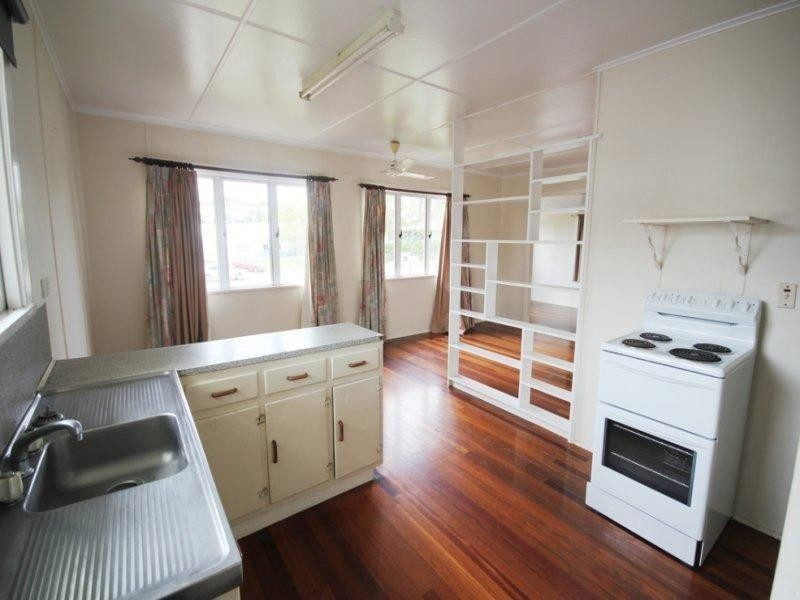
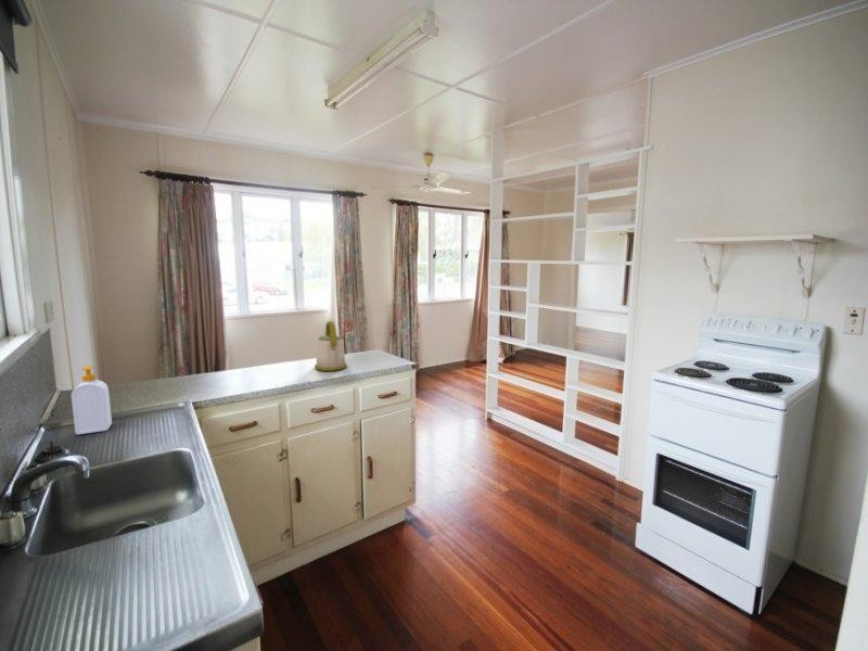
+ kettle [314,320,348,372]
+ soap bottle [71,365,113,435]
